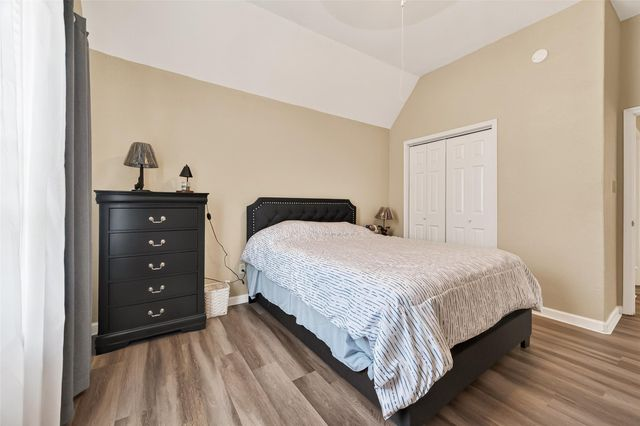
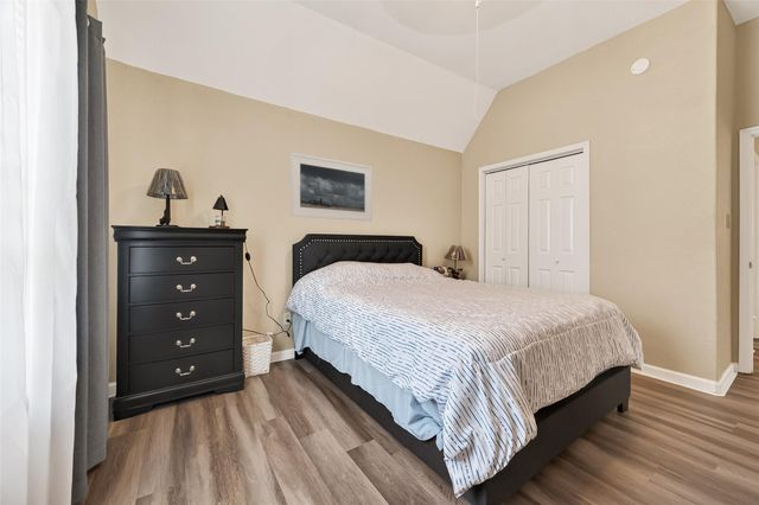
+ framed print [289,152,374,223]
